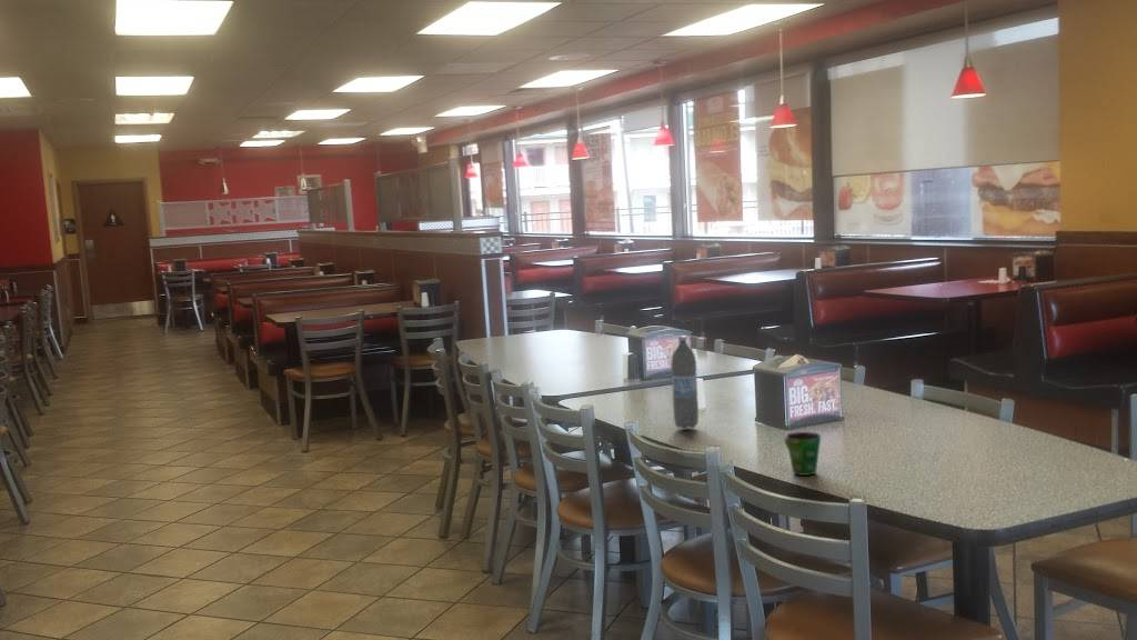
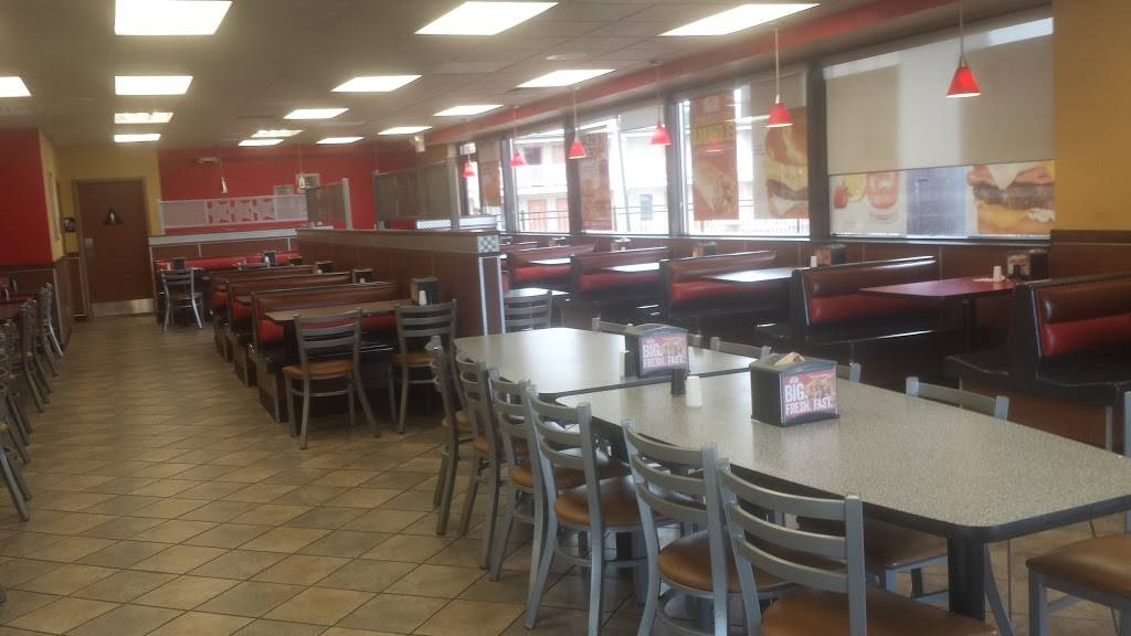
- water bottle [670,334,700,430]
- cup [784,431,822,477]
